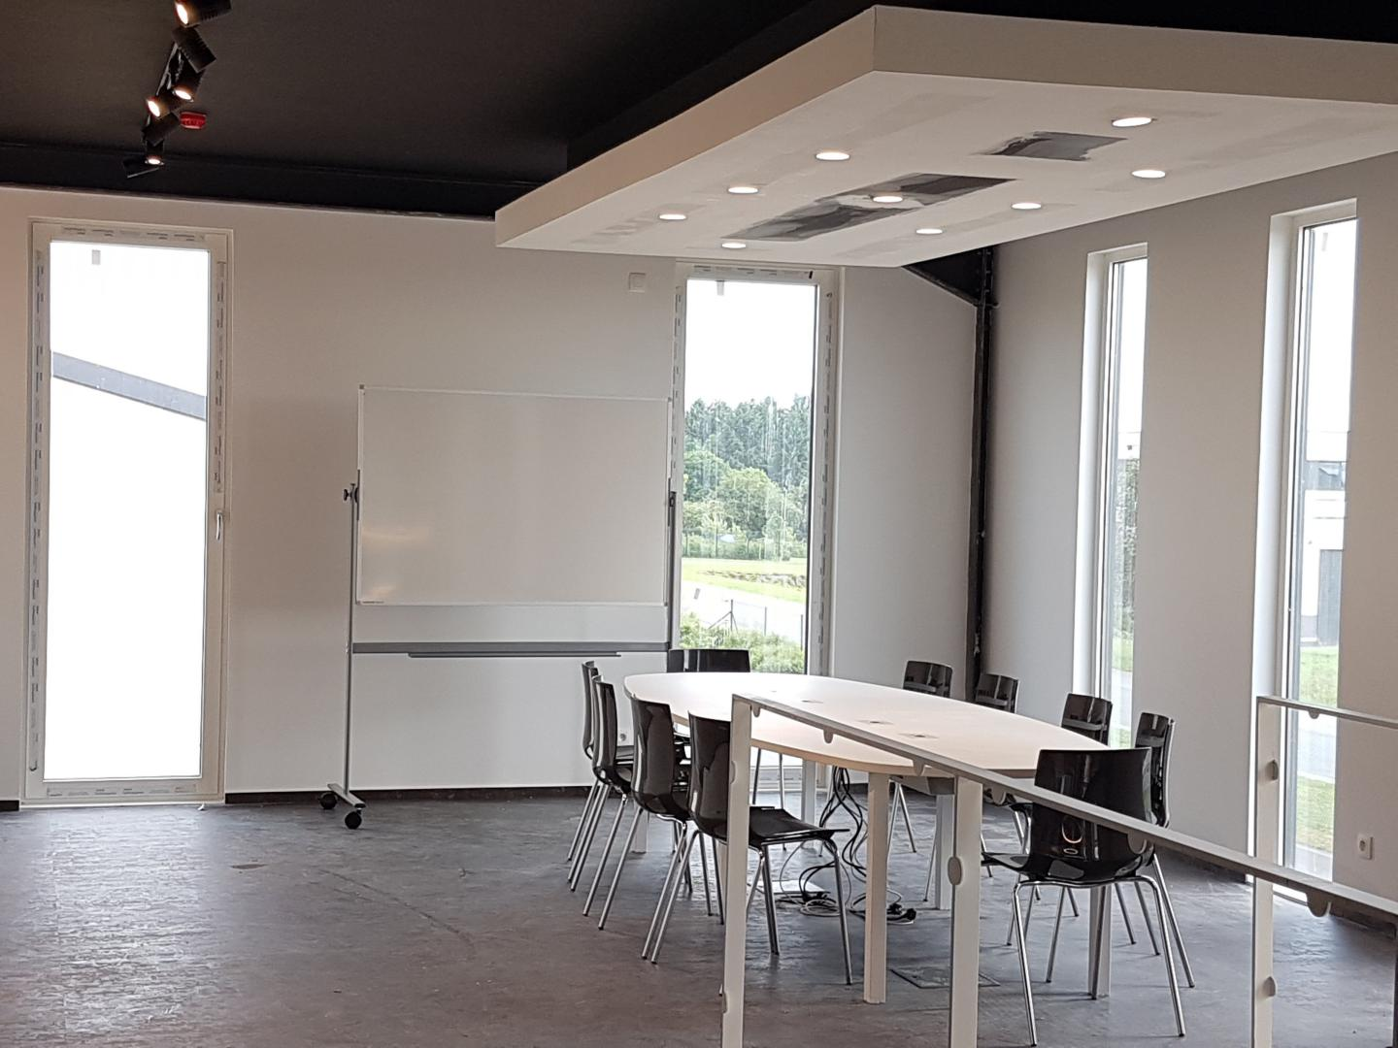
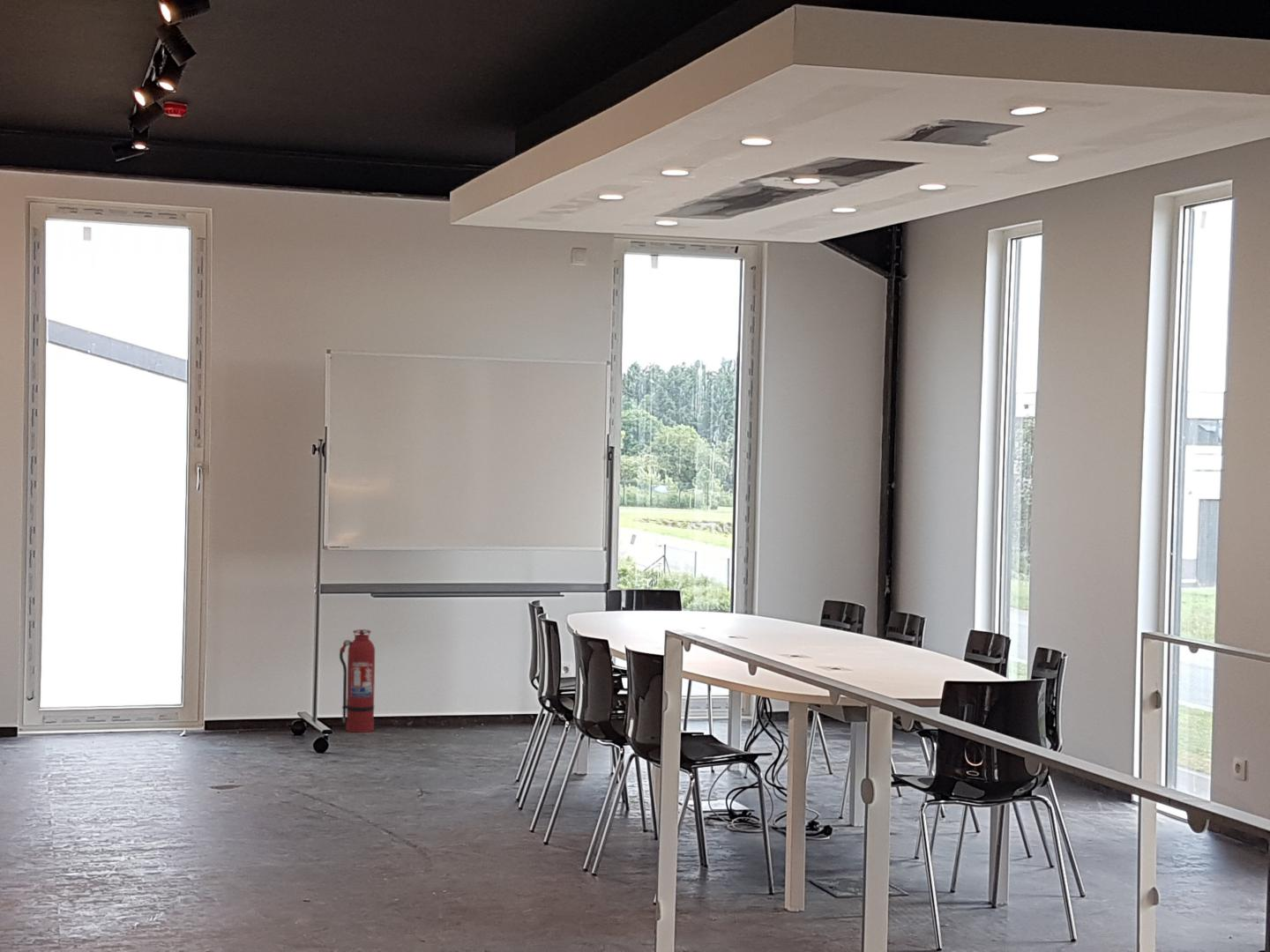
+ fire extinguisher [339,628,376,733]
